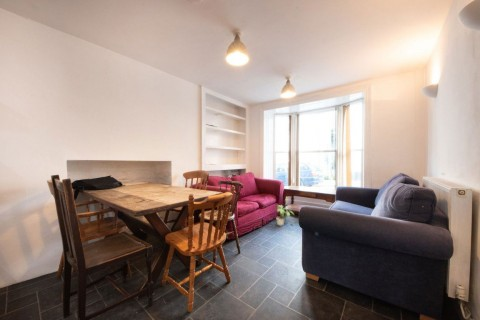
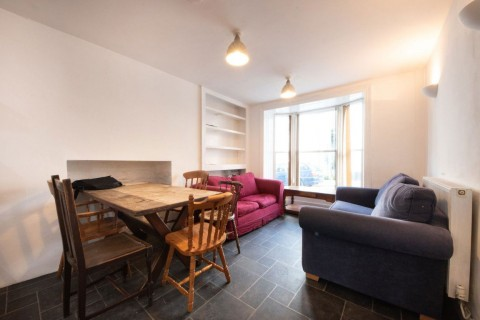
- potted plant [275,204,295,226]
